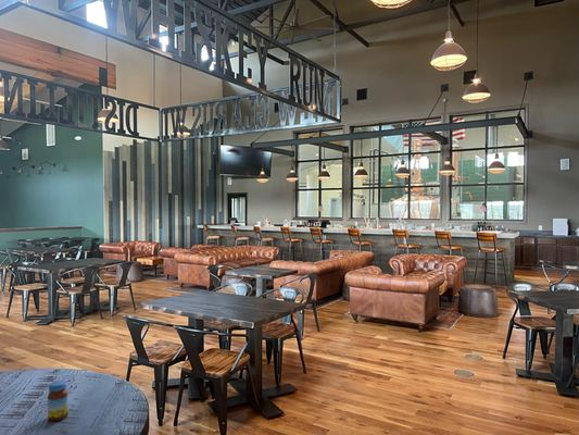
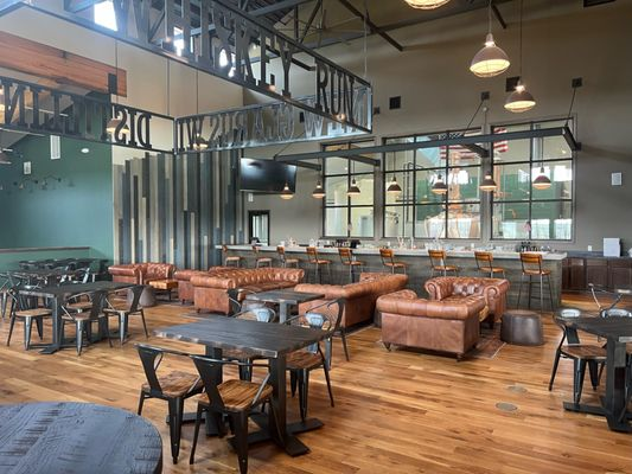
- jar [47,380,70,422]
